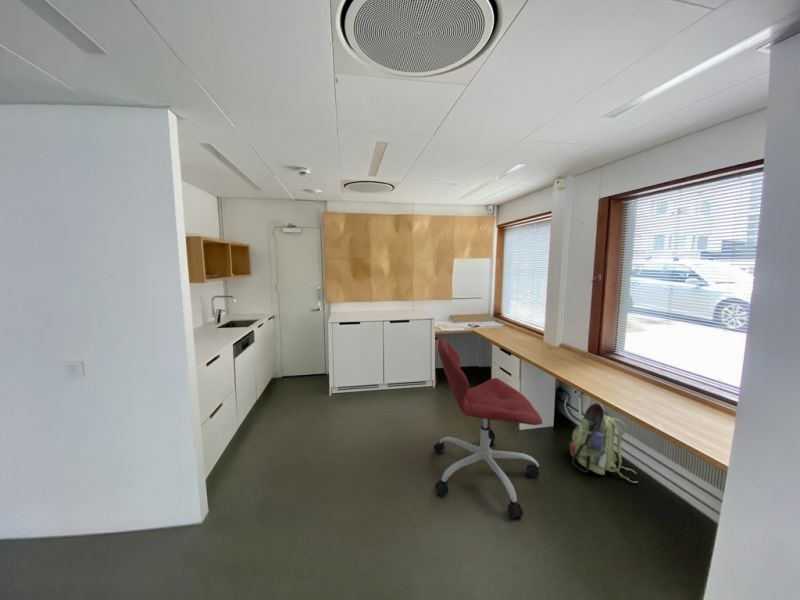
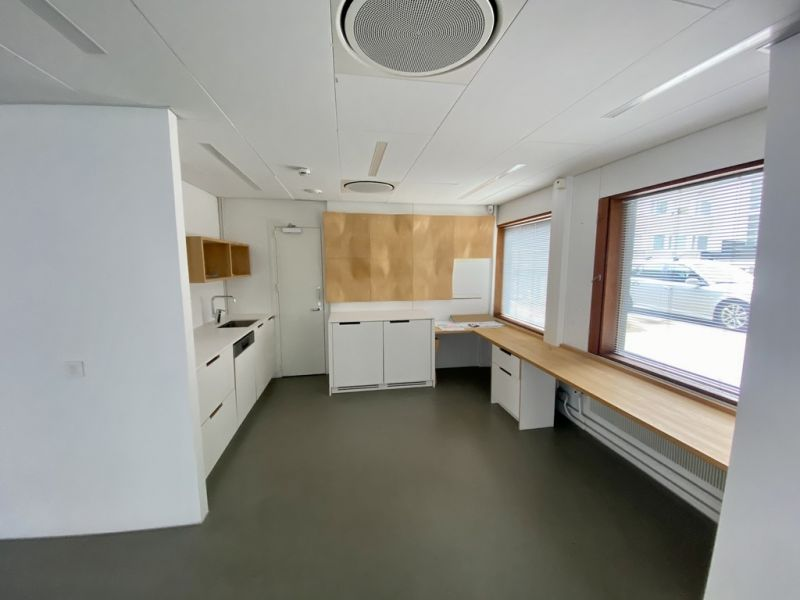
- backpack [569,402,638,484]
- office chair [433,337,544,519]
